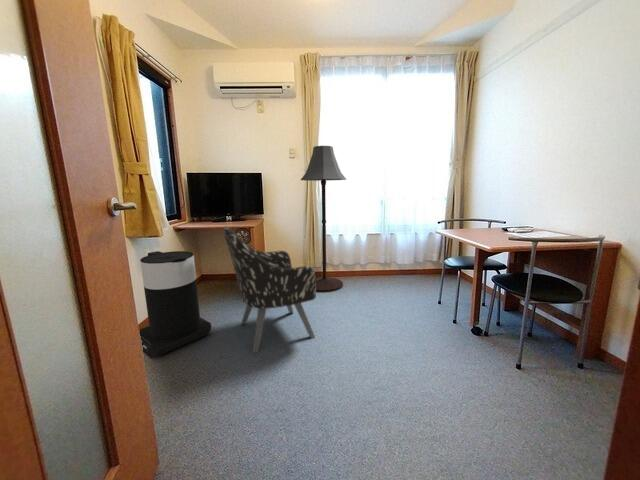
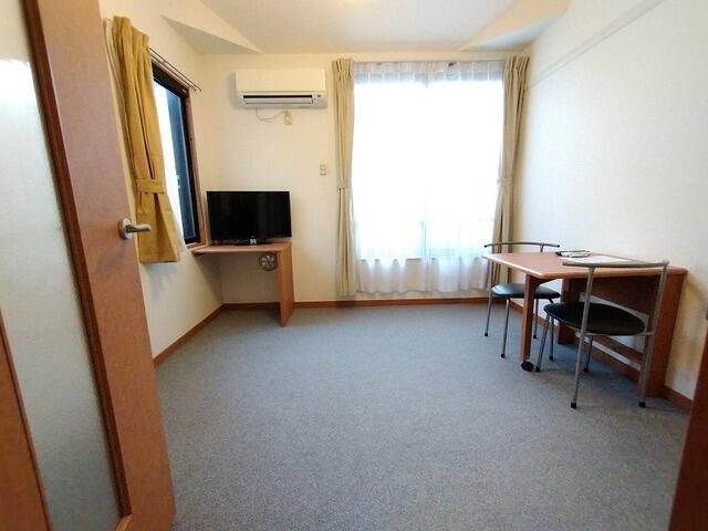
- trash can [139,250,212,360]
- floor lamp [300,145,347,293]
- armchair [223,226,317,354]
